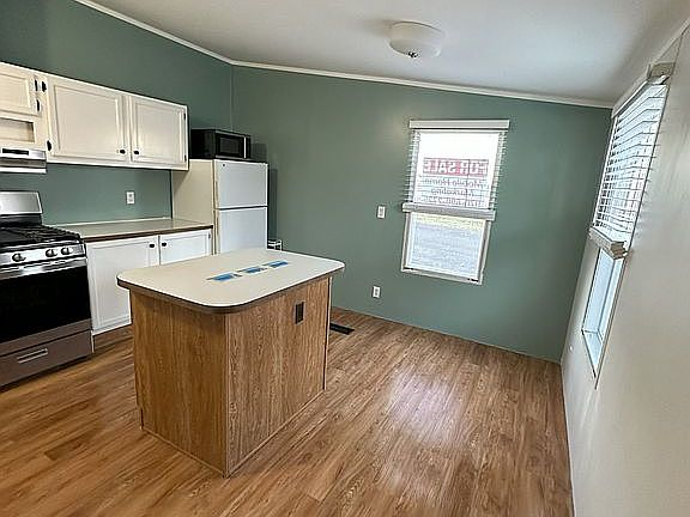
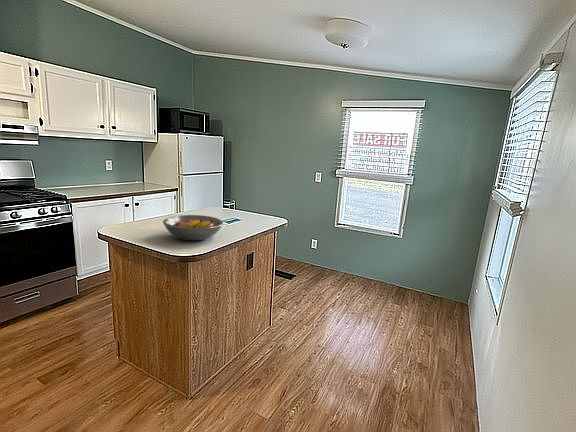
+ fruit bowl [162,214,224,241]
